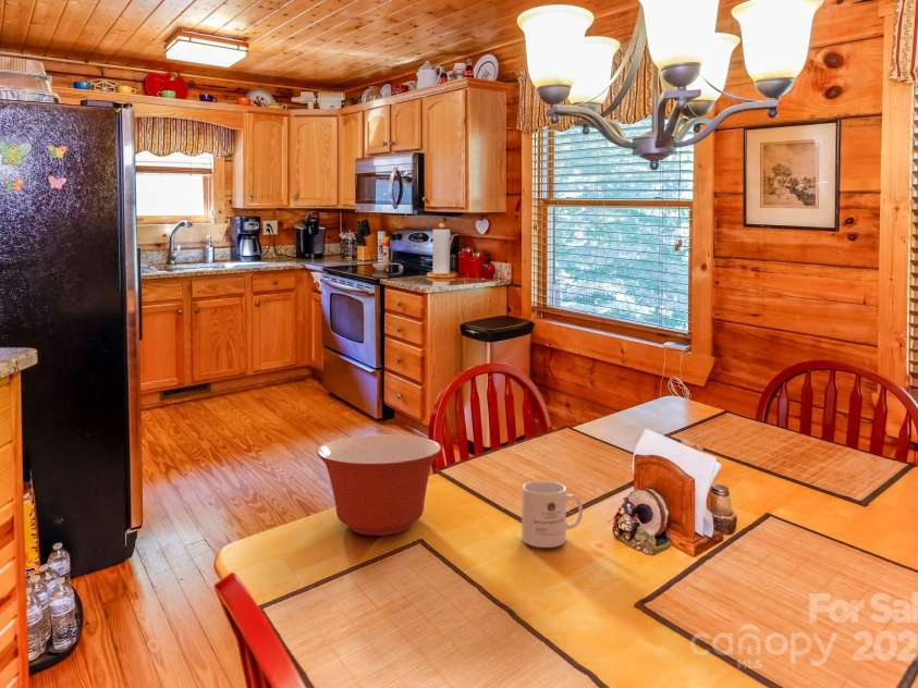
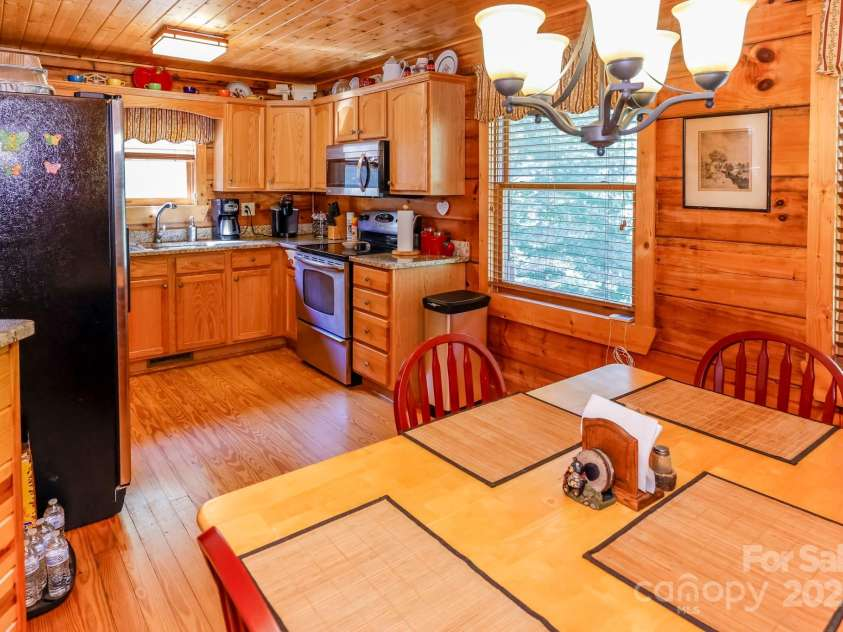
- mug [521,480,584,549]
- mixing bowl [316,433,442,537]
